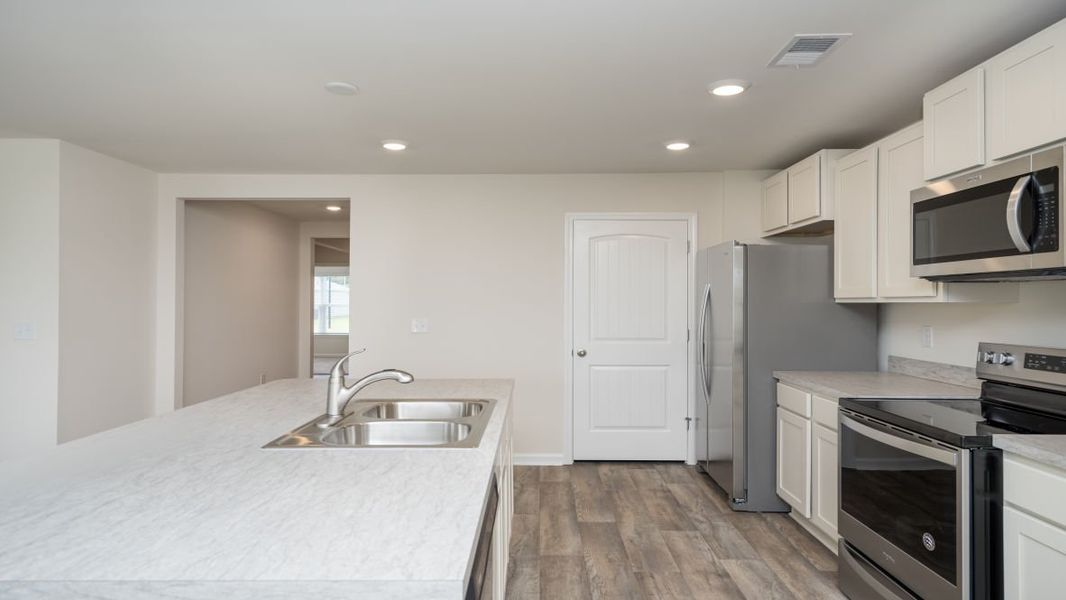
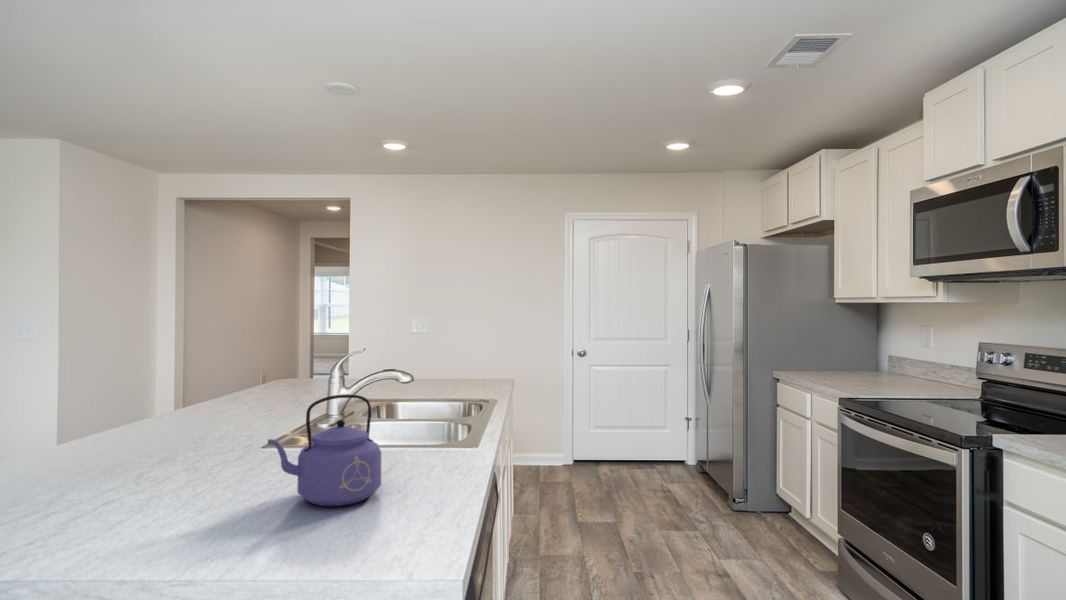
+ kettle [266,393,382,507]
